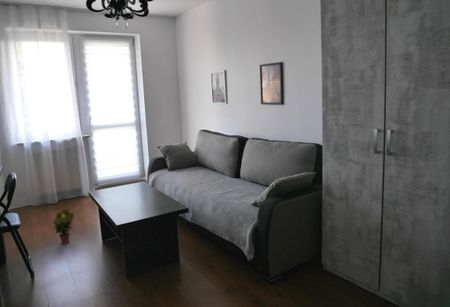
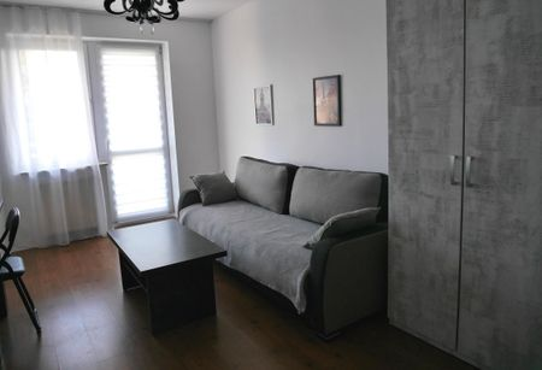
- potted plant [51,206,76,245]
